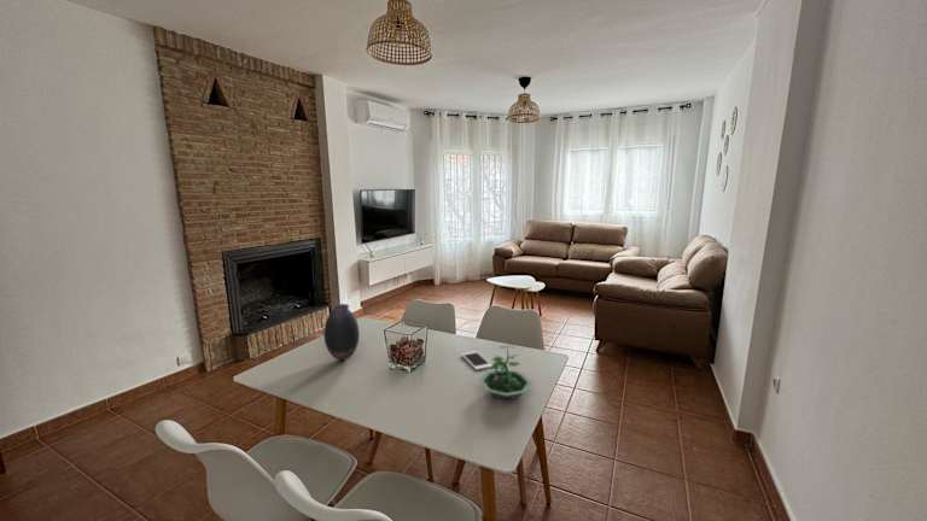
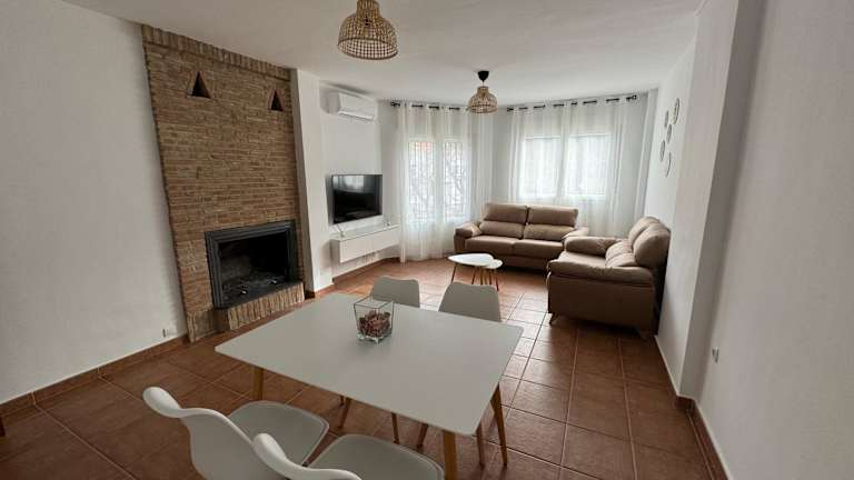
- terrarium [478,345,534,402]
- cell phone [460,350,492,371]
- vase [322,303,361,362]
